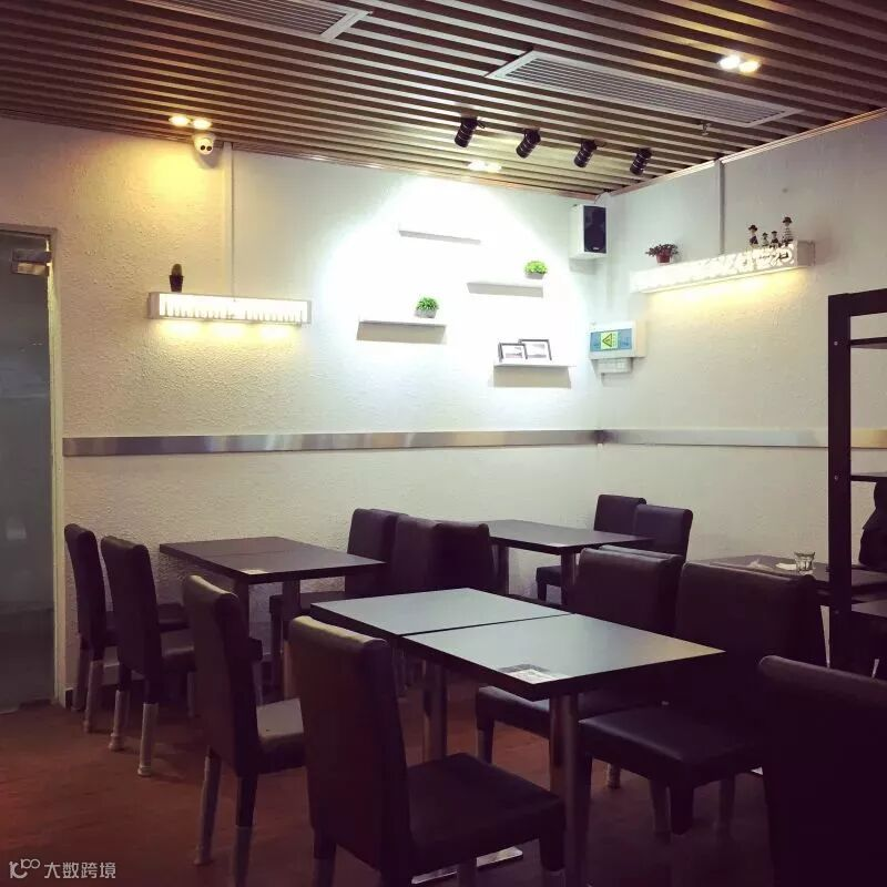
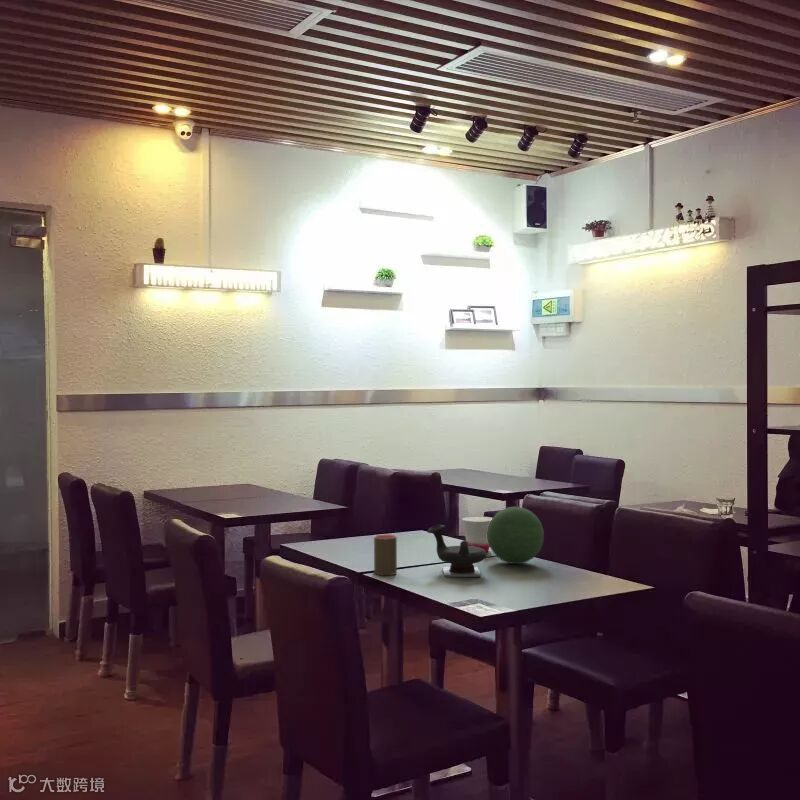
+ cup [373,533,398,576]
+ teapot [426,524,488,578]
+ decorative orb [487,506,545,565]
+ cup [461,515,493,552]
